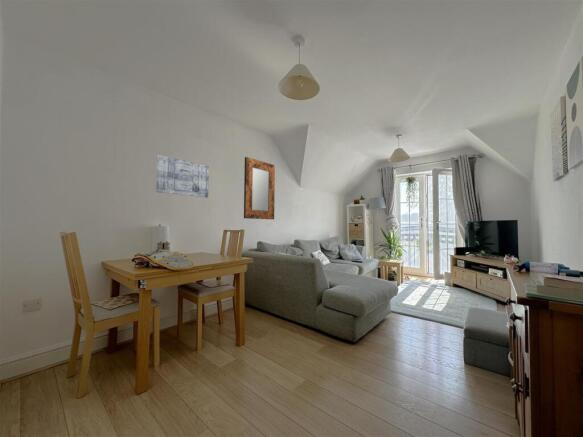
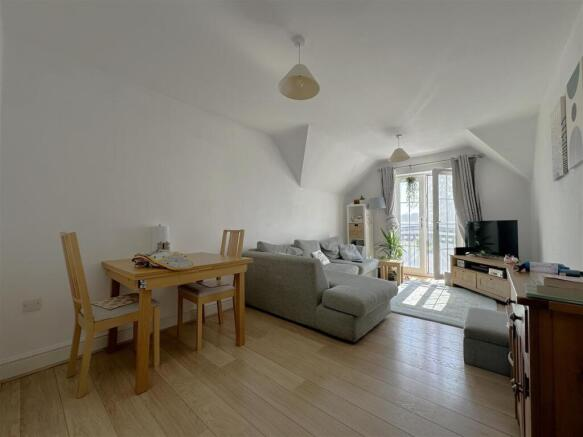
- wall art [155,154,210,199]
- home mirror [243,156,276,220]
